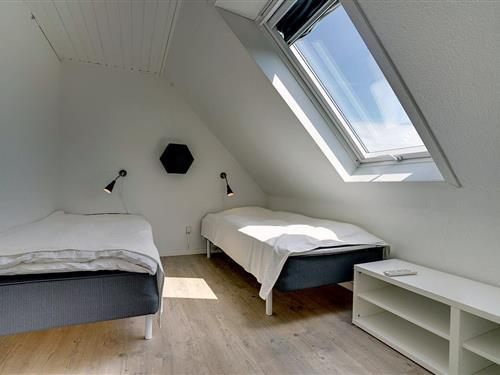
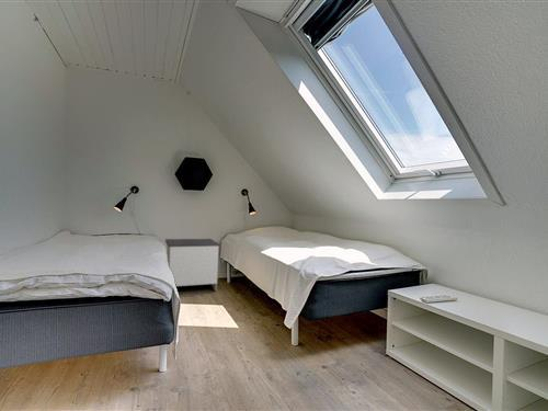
+ nightstand [164,238,221,293]
